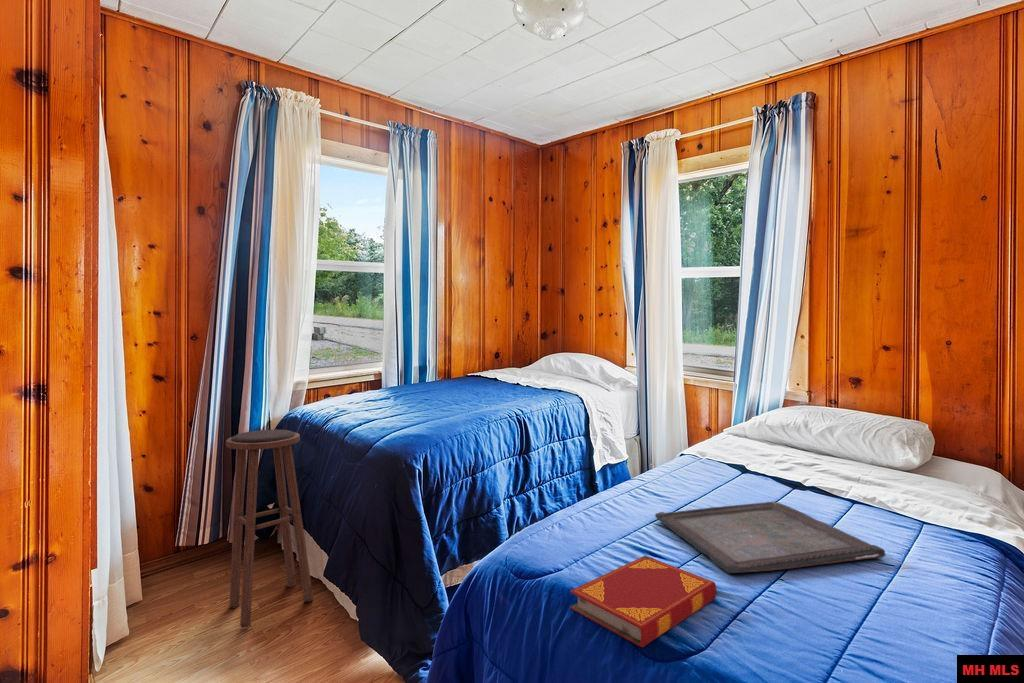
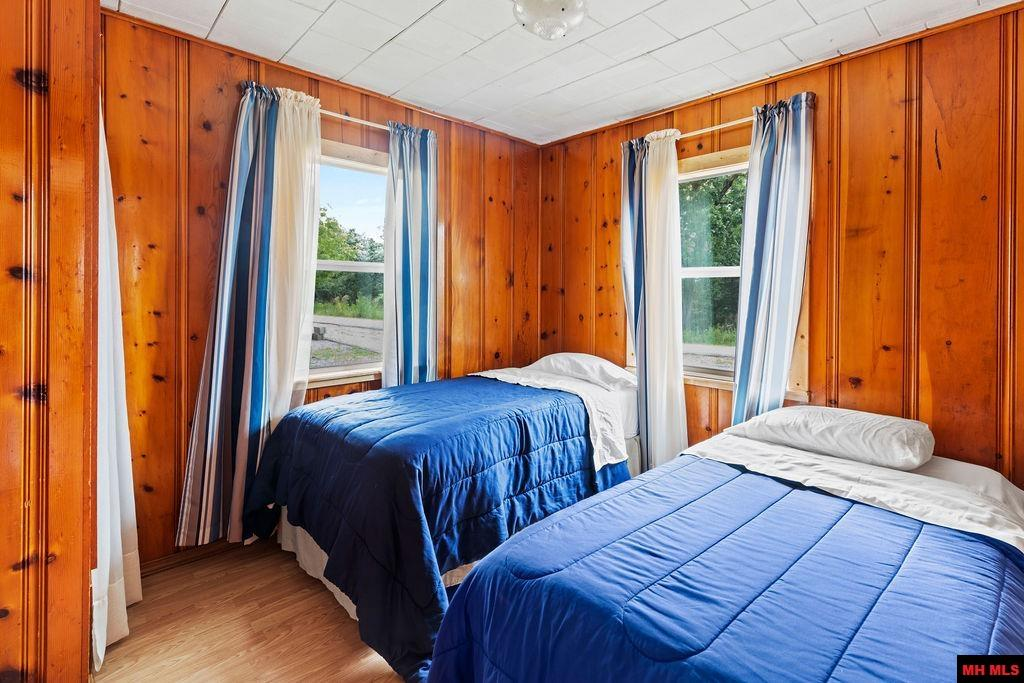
- hardback book [569,555,717,648]
- stool [225,428,314,628]
- serving tray [654,500,887,574]
